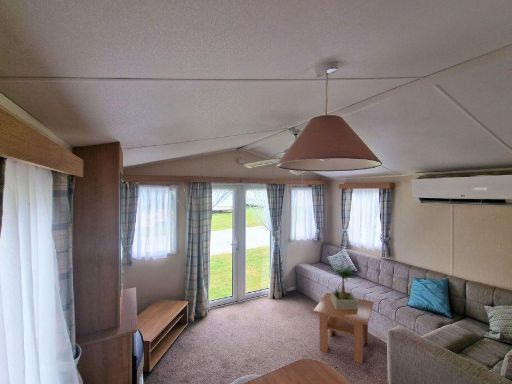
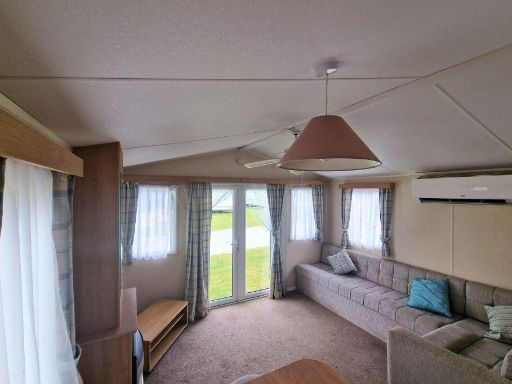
- coffee table [312,292,375,365]
- potted plant [330,262,358,309]
